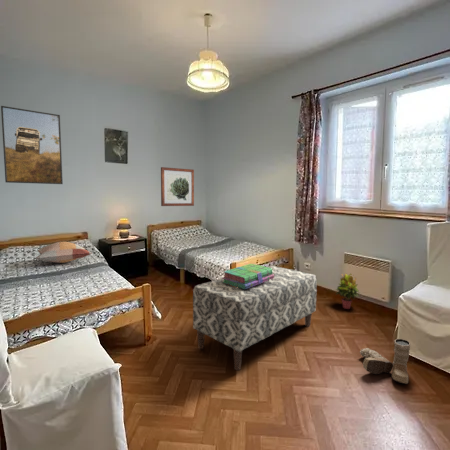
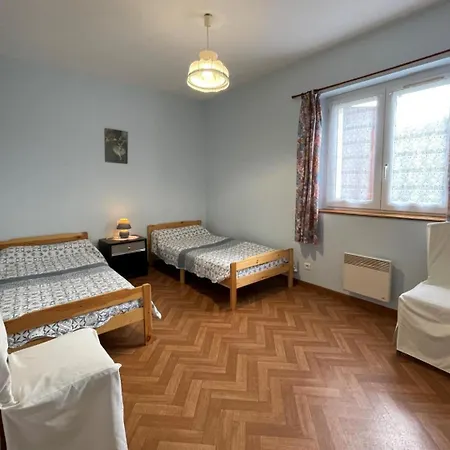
- boots [359,338,411,385]
- wall art [160,166,195,207]
- potted plant [334,272,360,310]
- bench [192,265,318,371]
- decorative pillow [35,241,93,264]
- stack of books [222,263,274,289]
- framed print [0,105,64,185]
